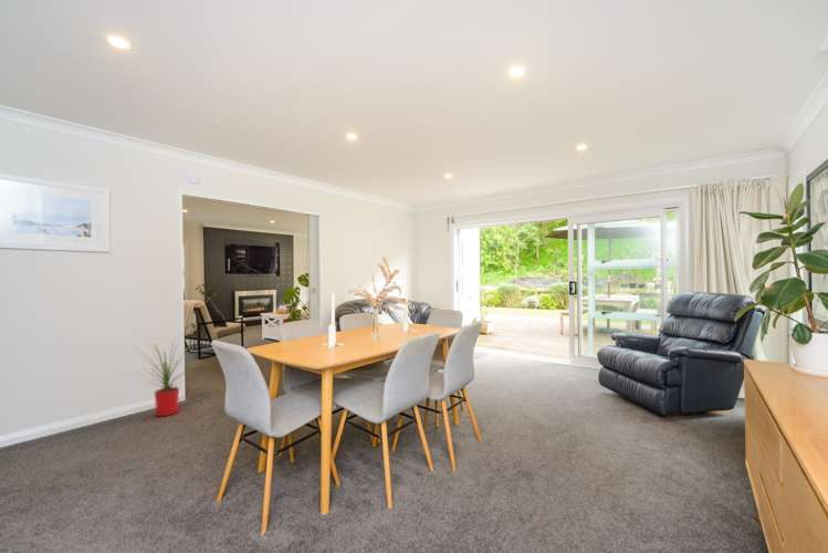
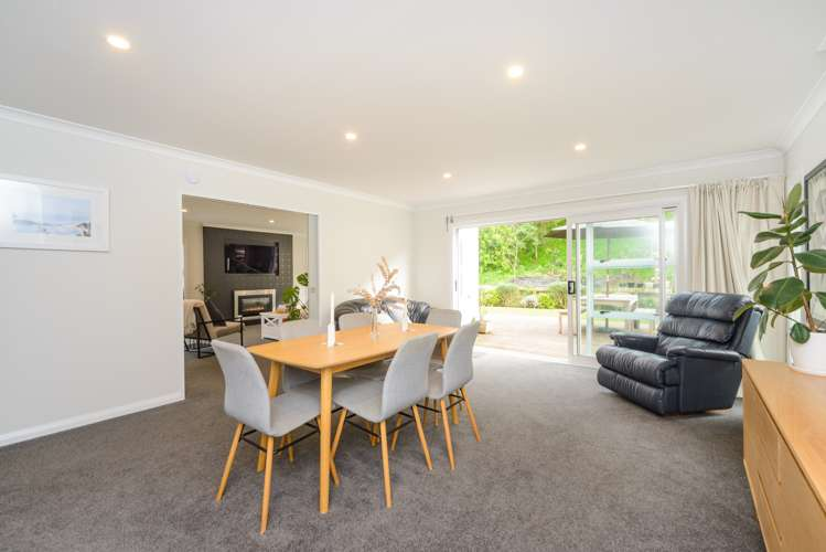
- house plant [133,336,199,417]
